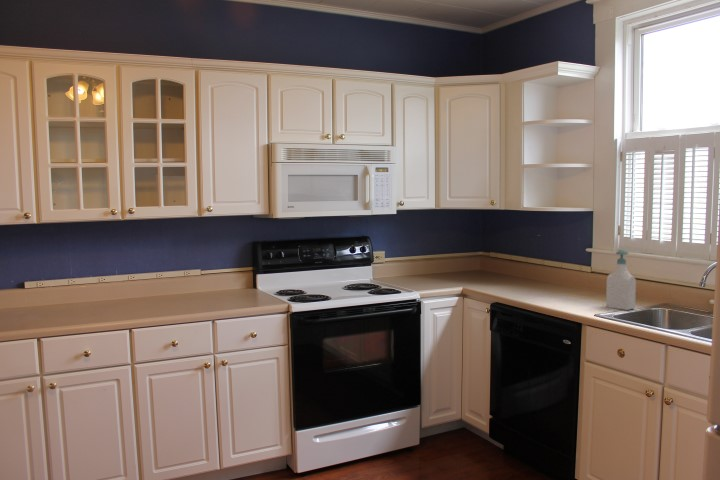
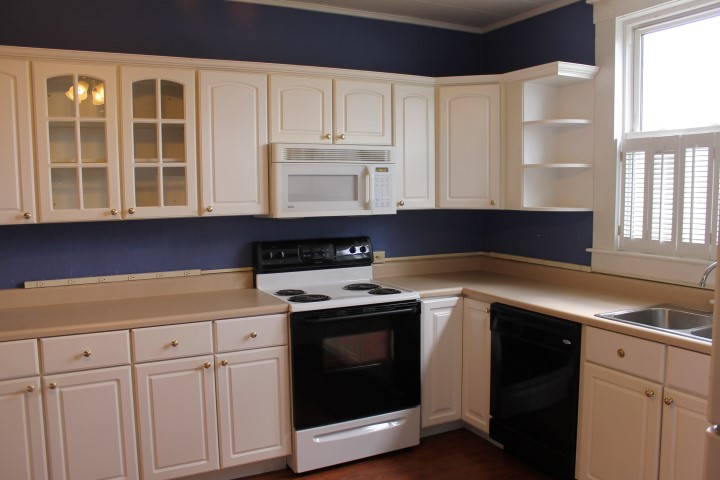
- soap bottle [605,249,637,311]
